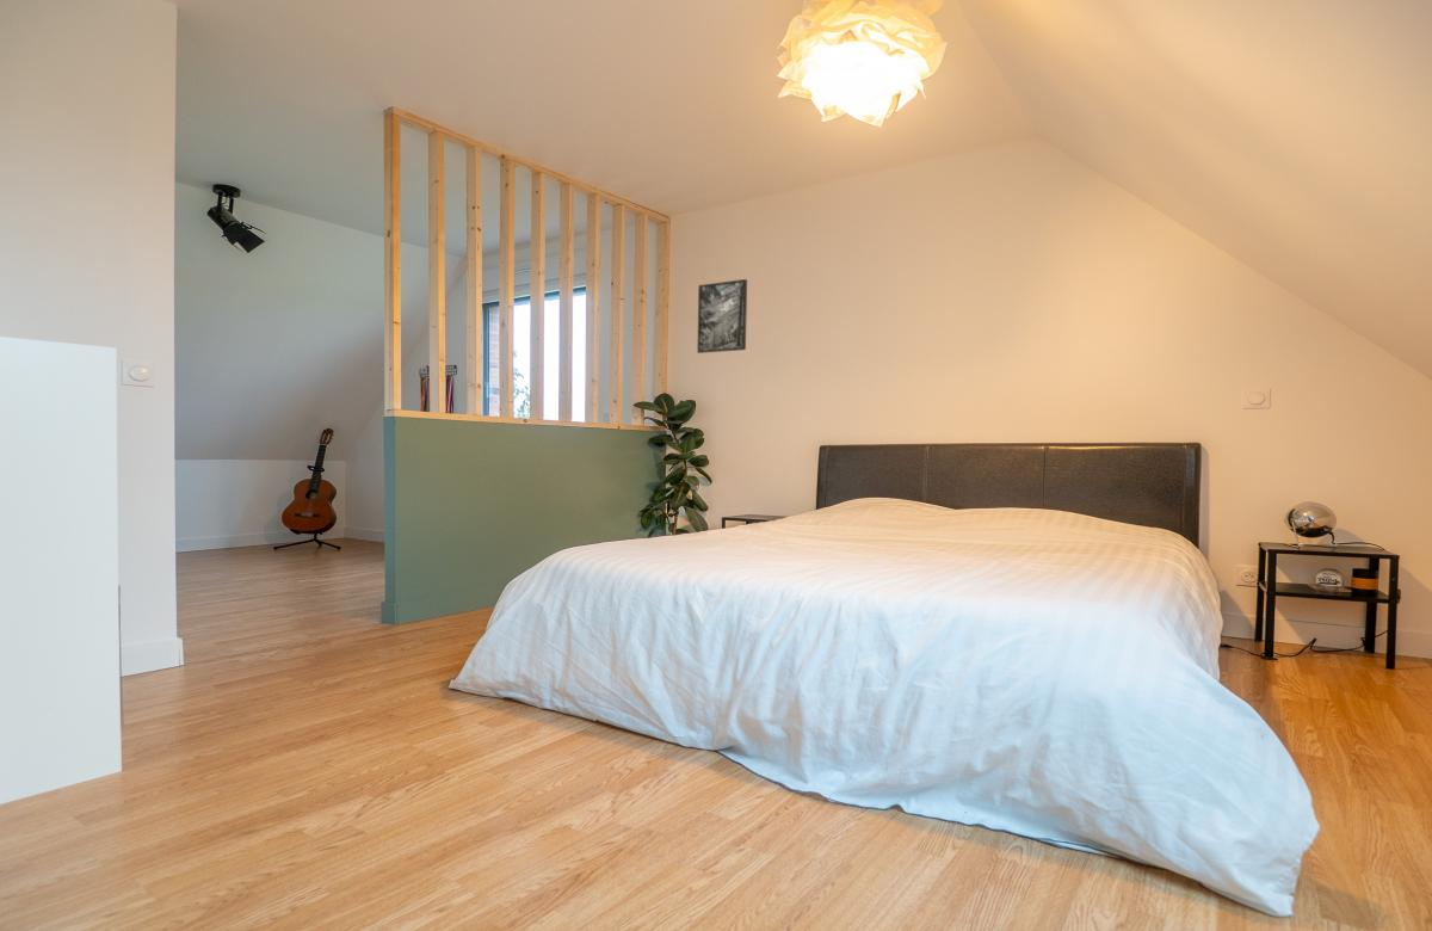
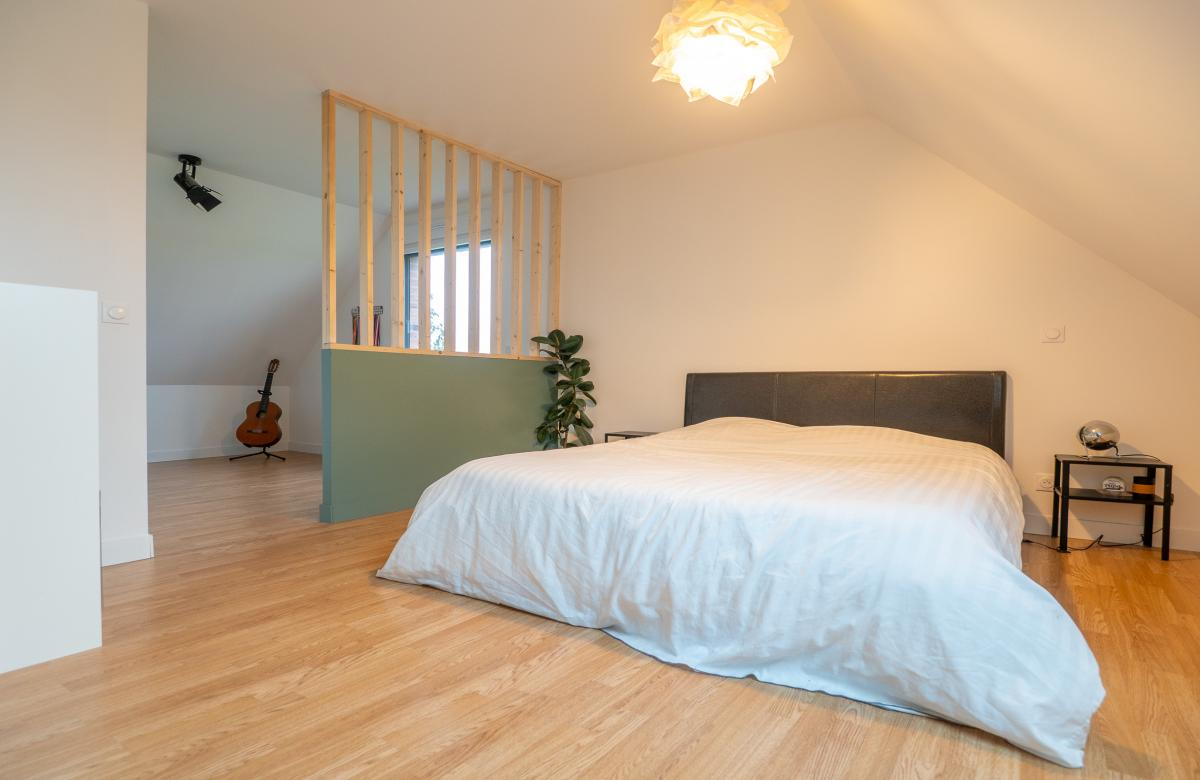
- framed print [696,278,748,354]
